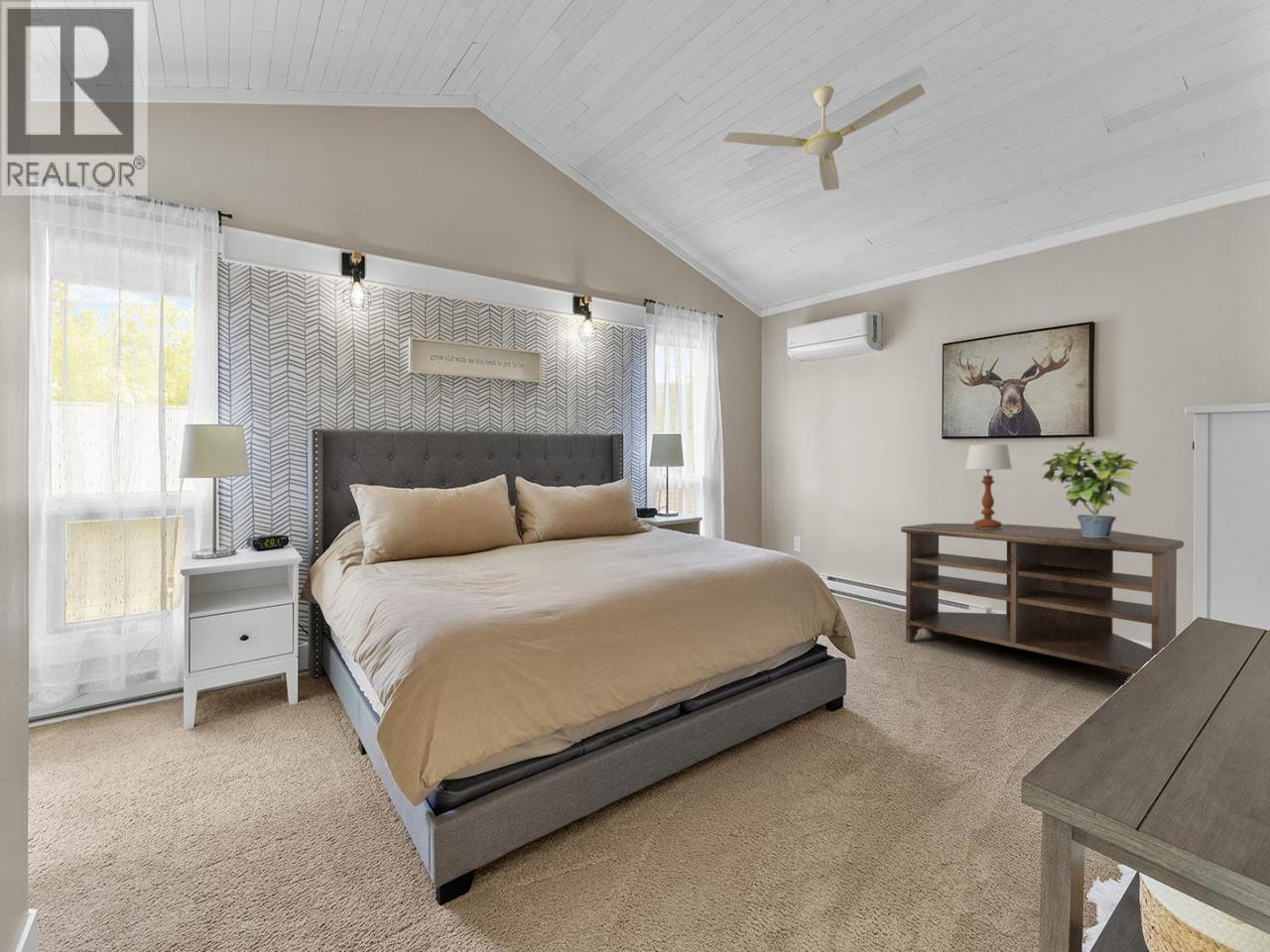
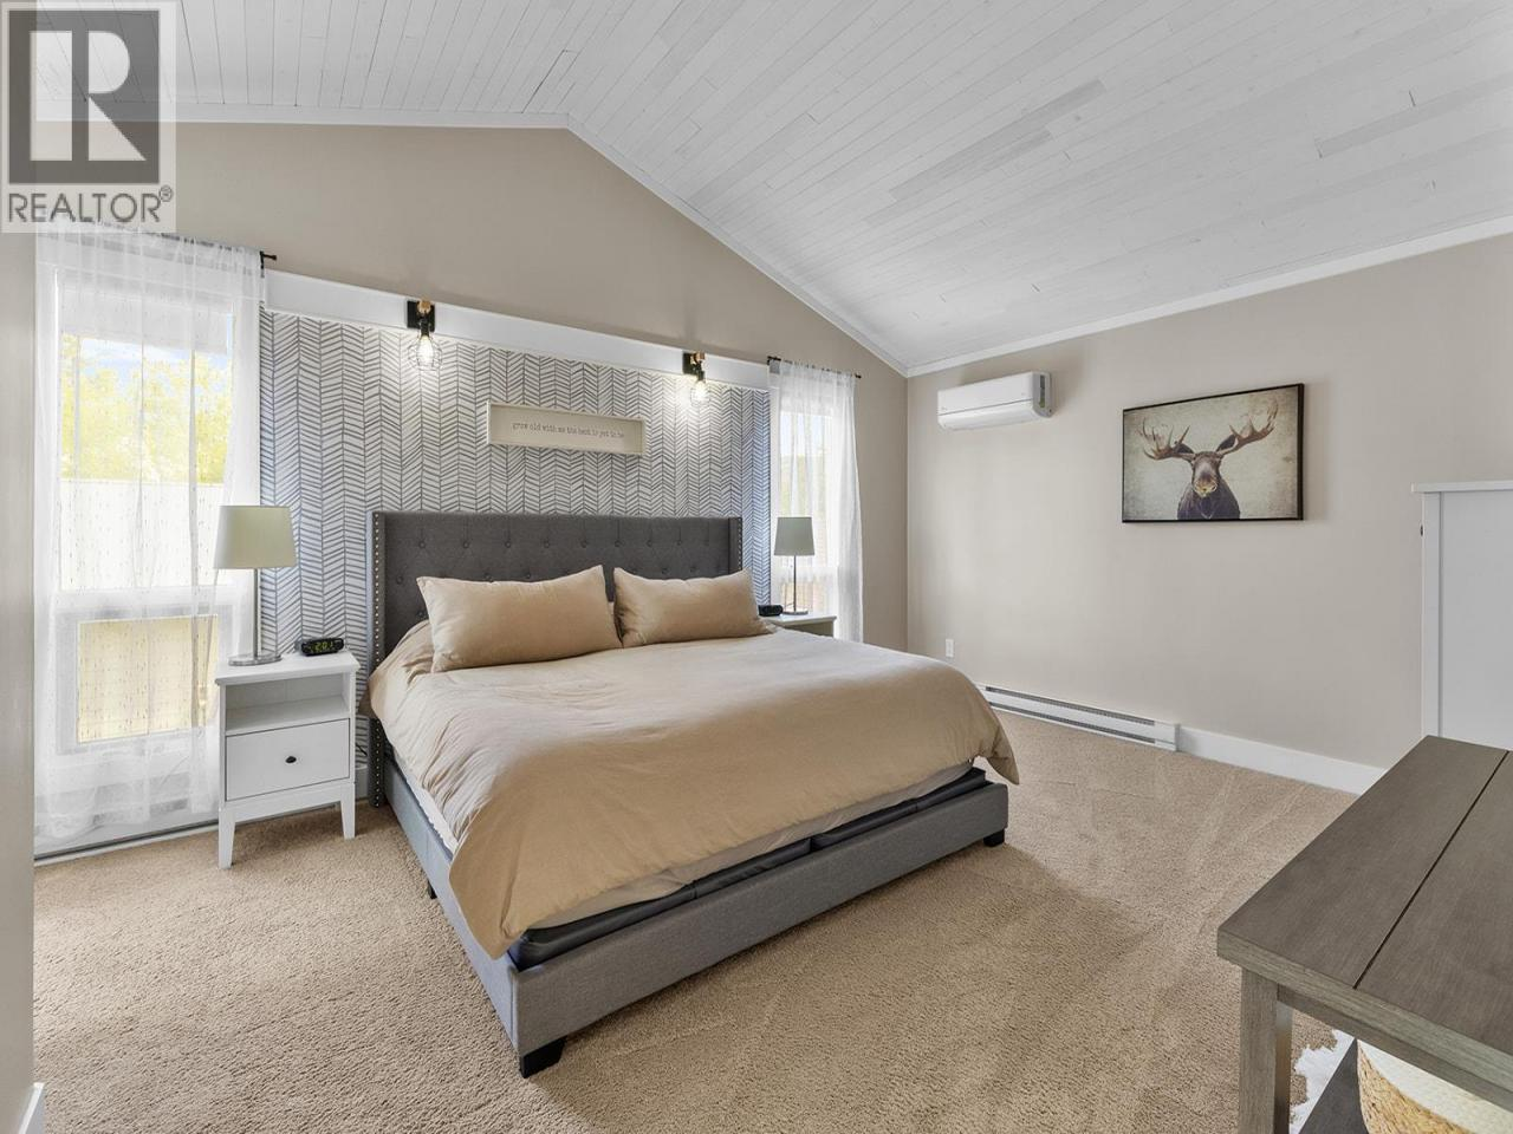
- ceiling fan [722,83,927,191]
- tv stand [900,523,1185,674]
- potted plant [1042,440,1140,537]
- table lamp [964,443,1013,529]
